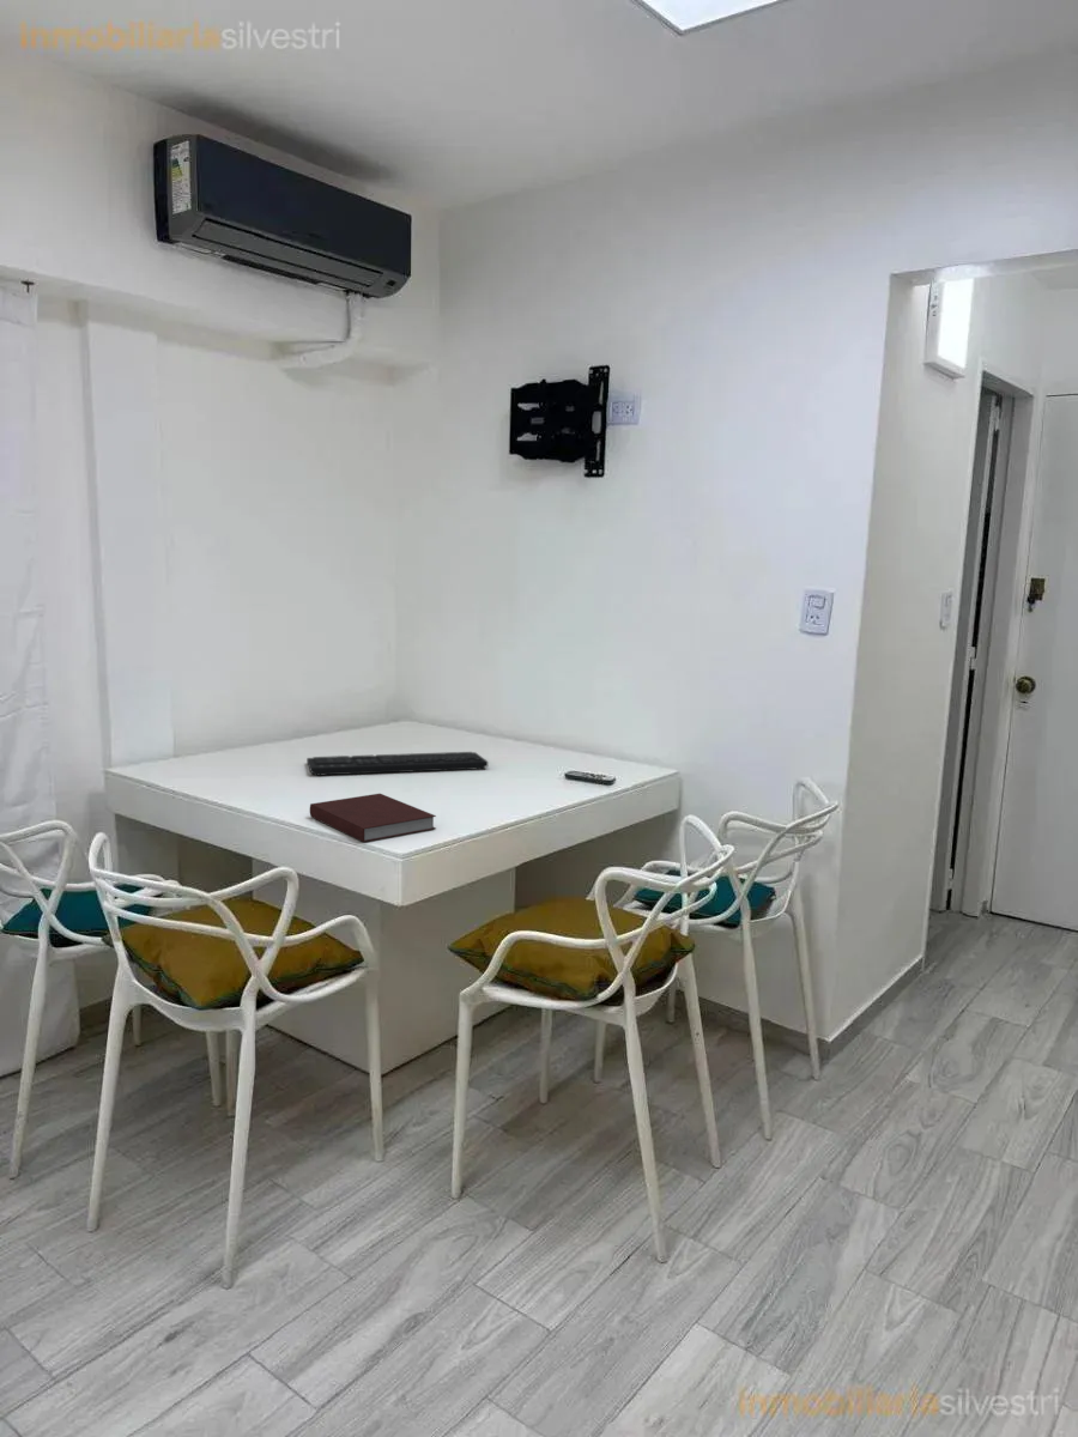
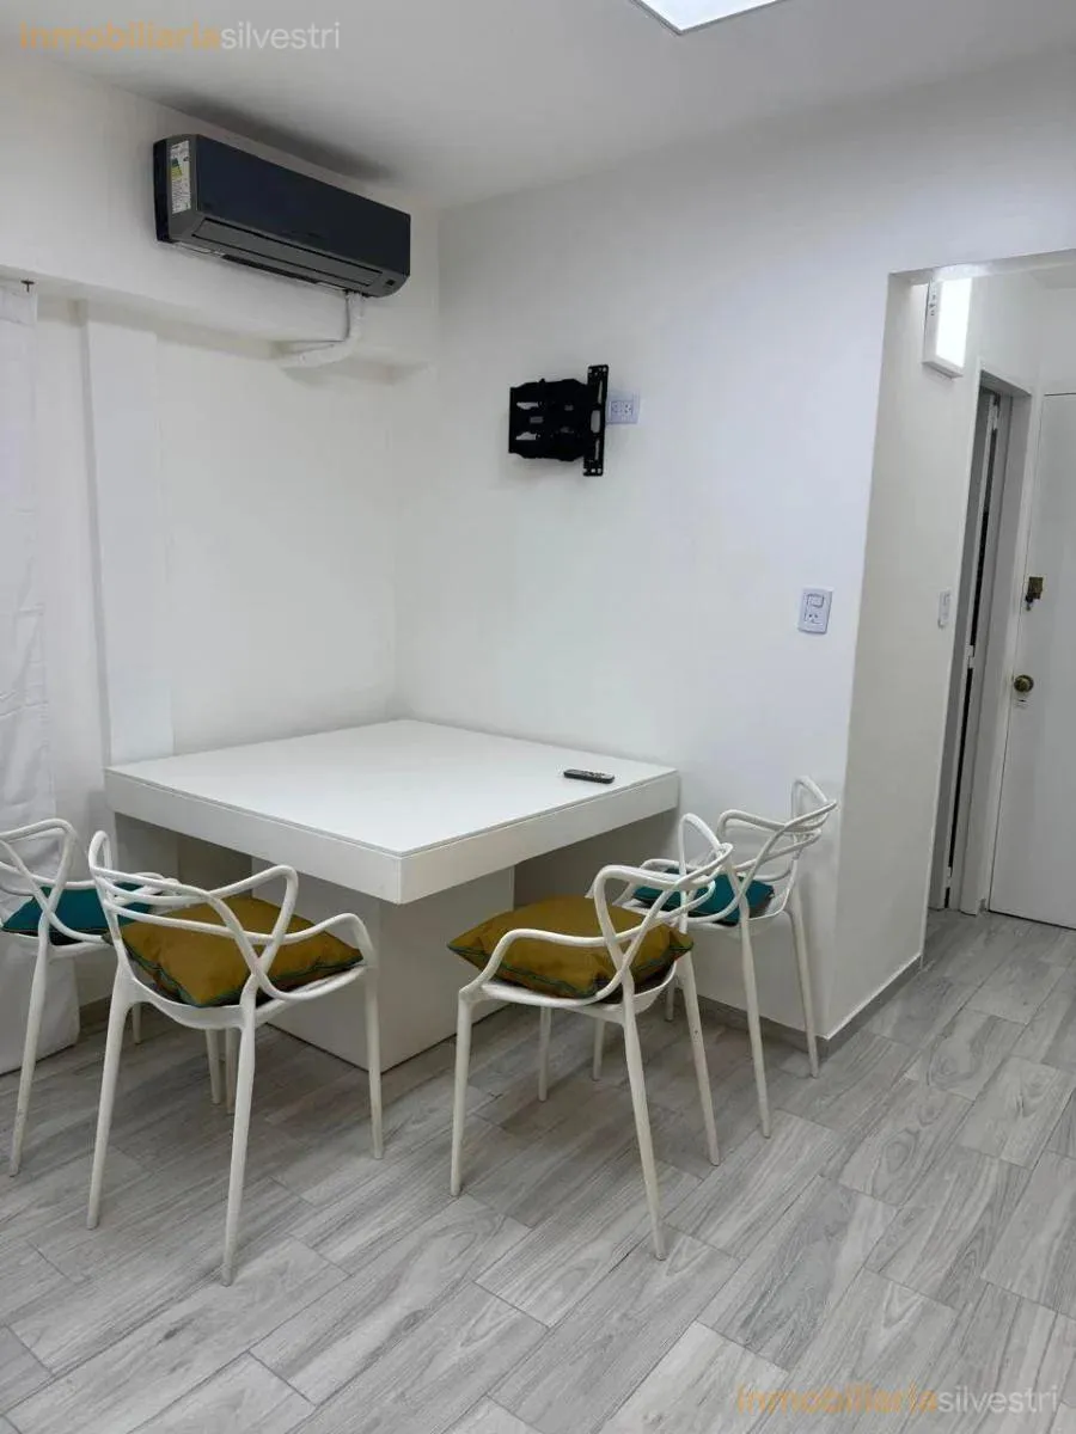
- keyboard [305,751,489,777]
- notebook [309,793,437,843]
